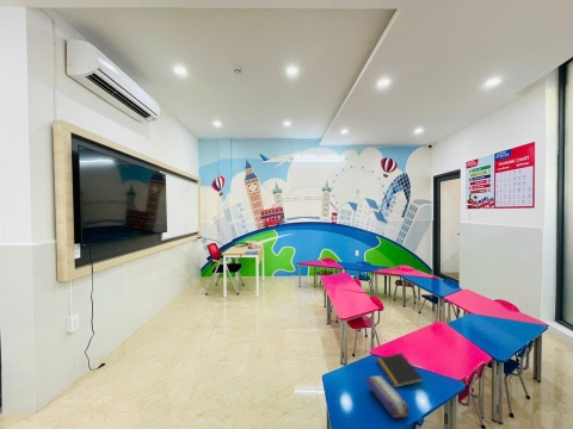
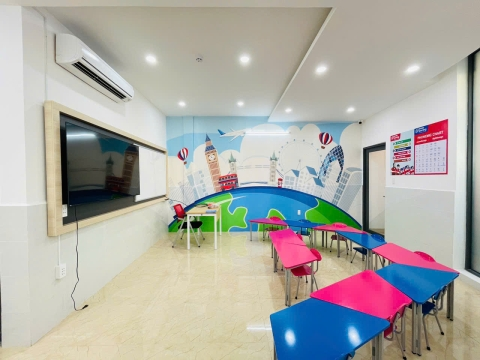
- notepad [376,352,425,388]
- pencil case [365,374,409,419]
